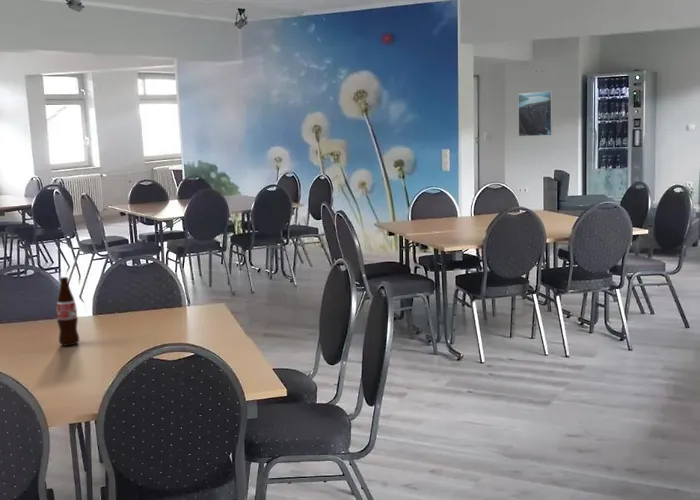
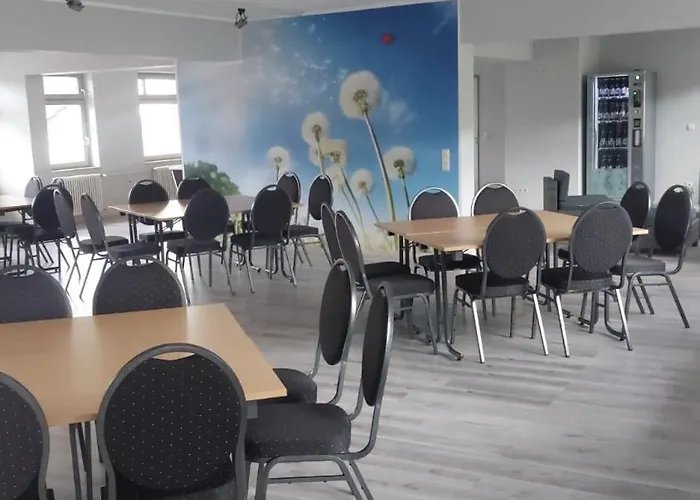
- bottle [56,276,80,347]
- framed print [517,90,553,137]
